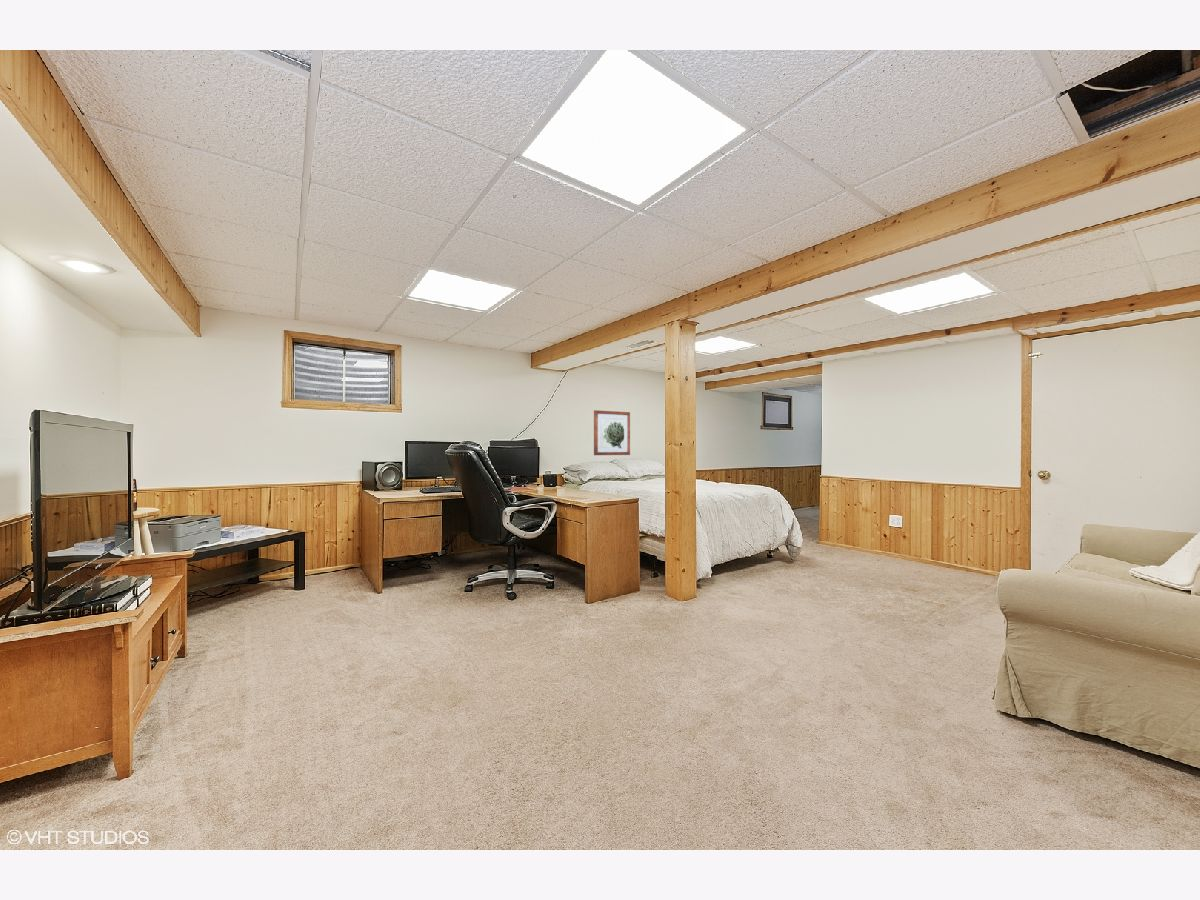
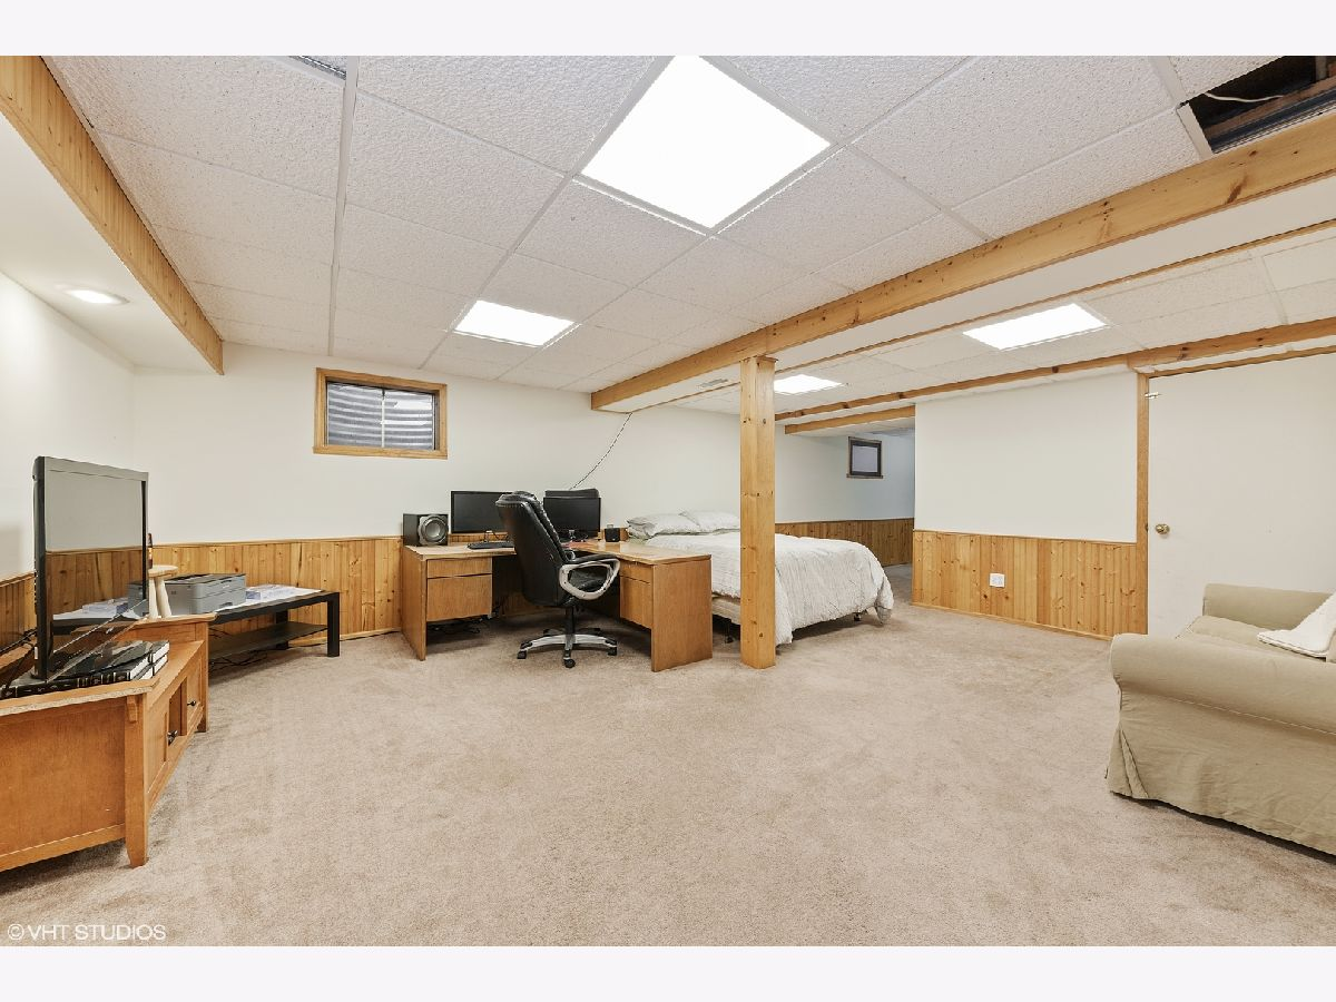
- wall art [593,409,631,456]
